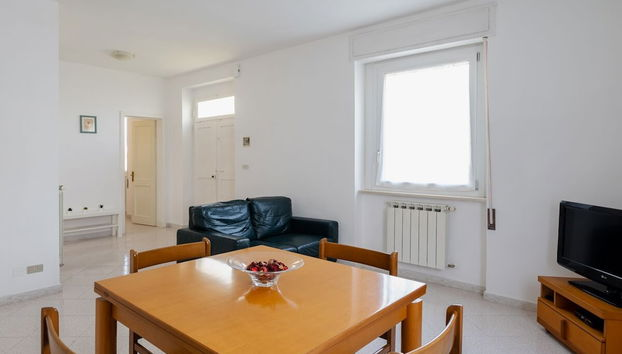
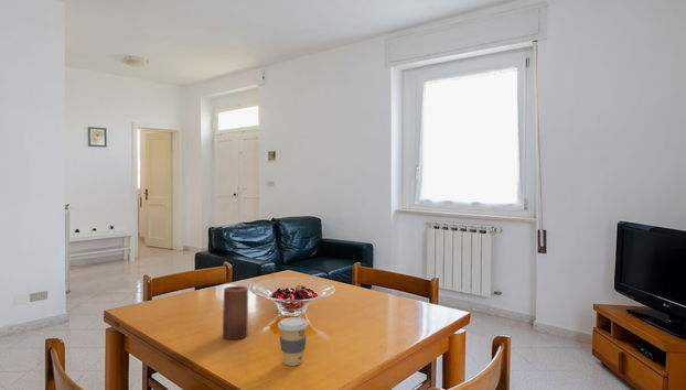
+ candle [222,285,249,340]
+ coffee cup [277,316,309,367]
